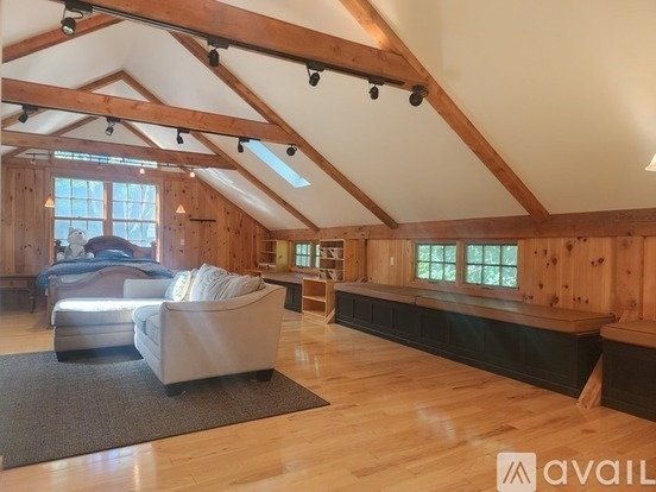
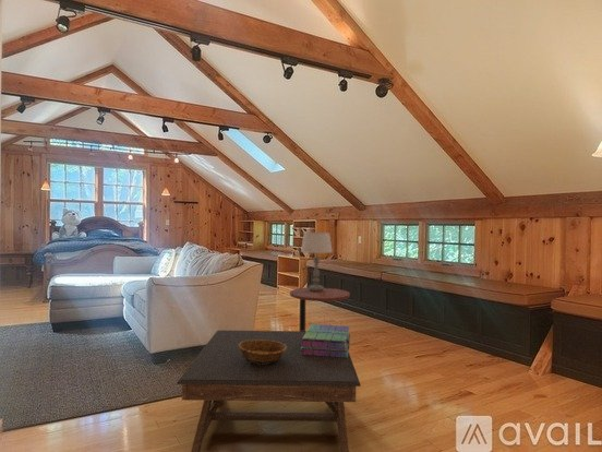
+ coffee table [176,330,362,452]
+ table lamp [300,231,334,292]
+ decorative bowl [238,340,287,365]
+ stack of books [300,323,351,358]
+ side table [289,286,351,331]
